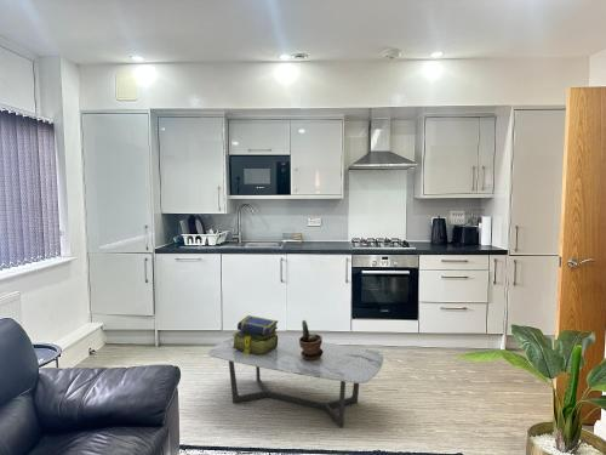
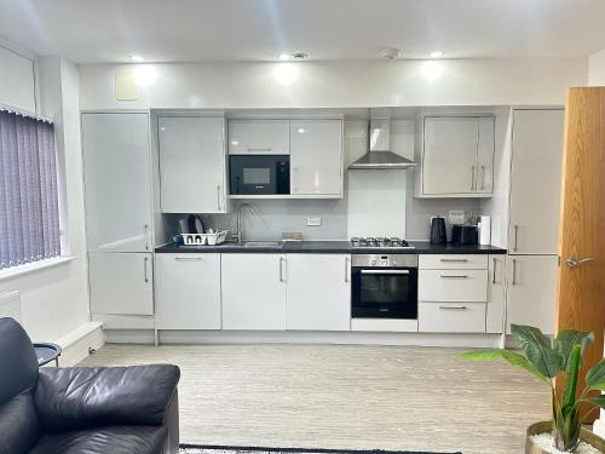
- stack of books [231,314,279,357]
- potted plant [298,319,324,360]
- coffee table [207,335,384,430]
